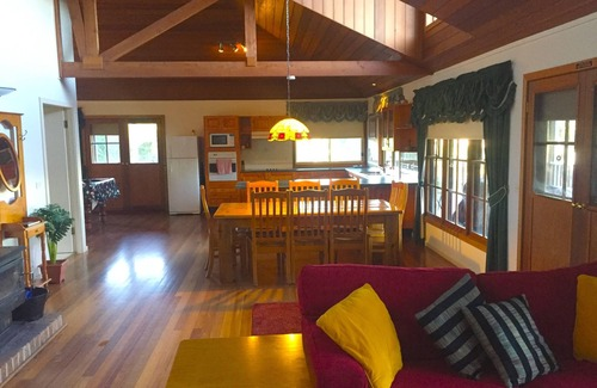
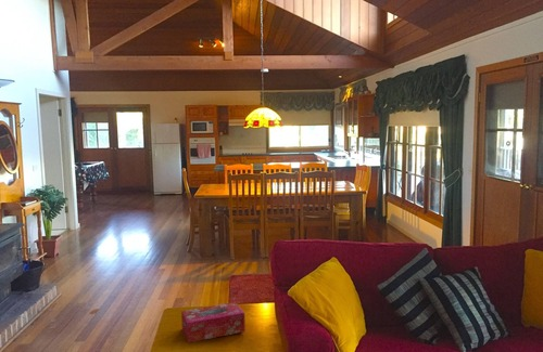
+ tissue box [180,301,247,344]
